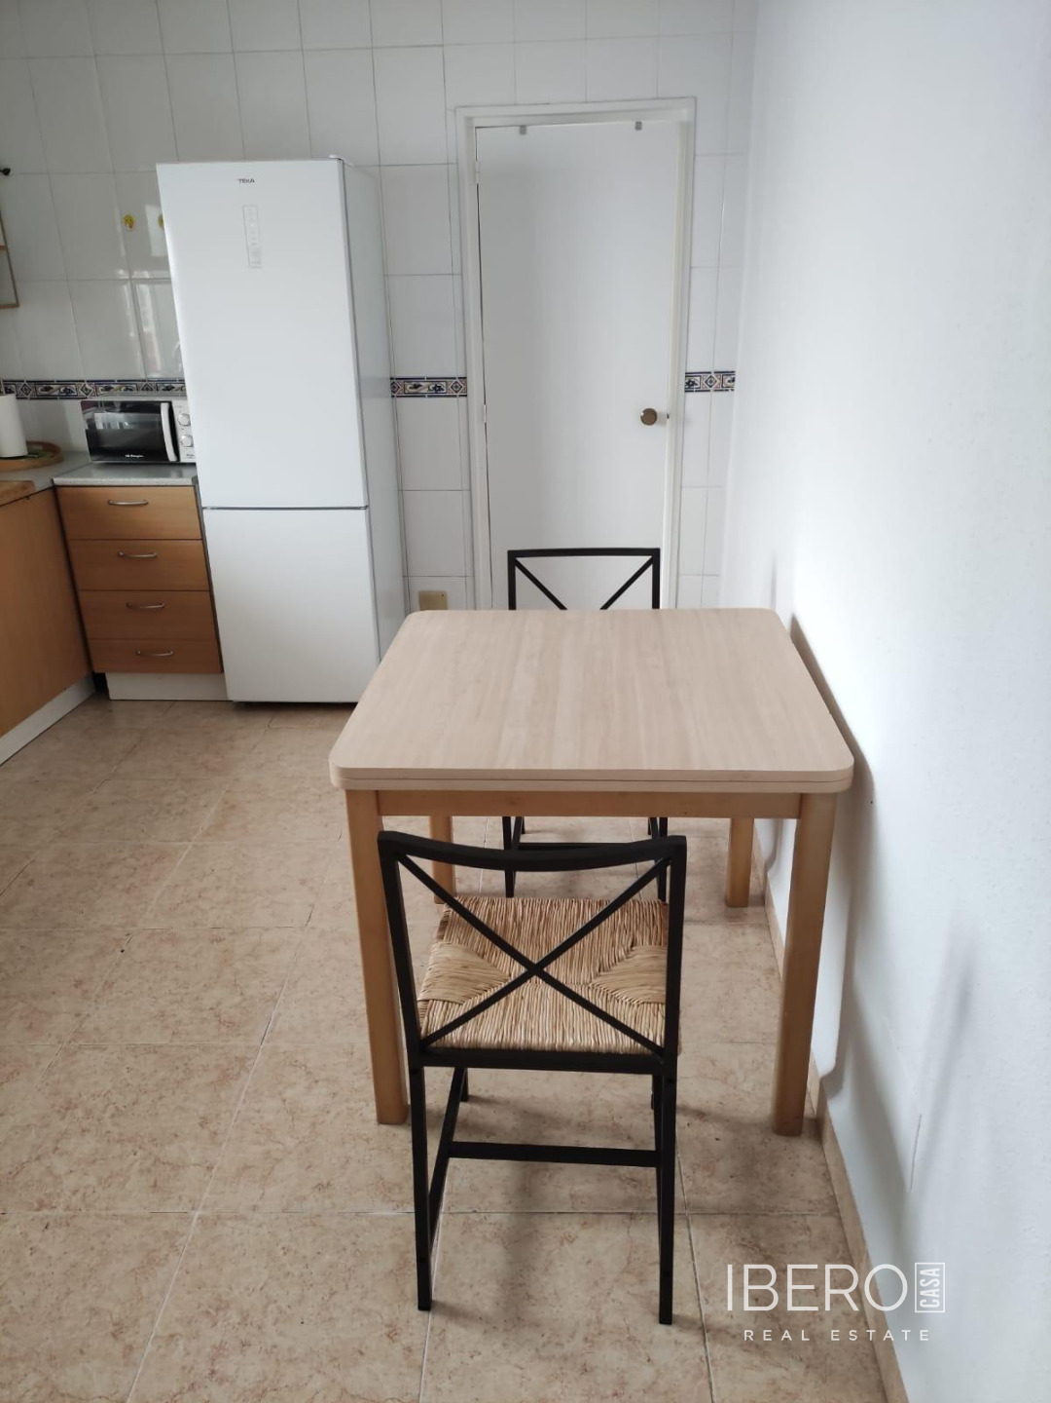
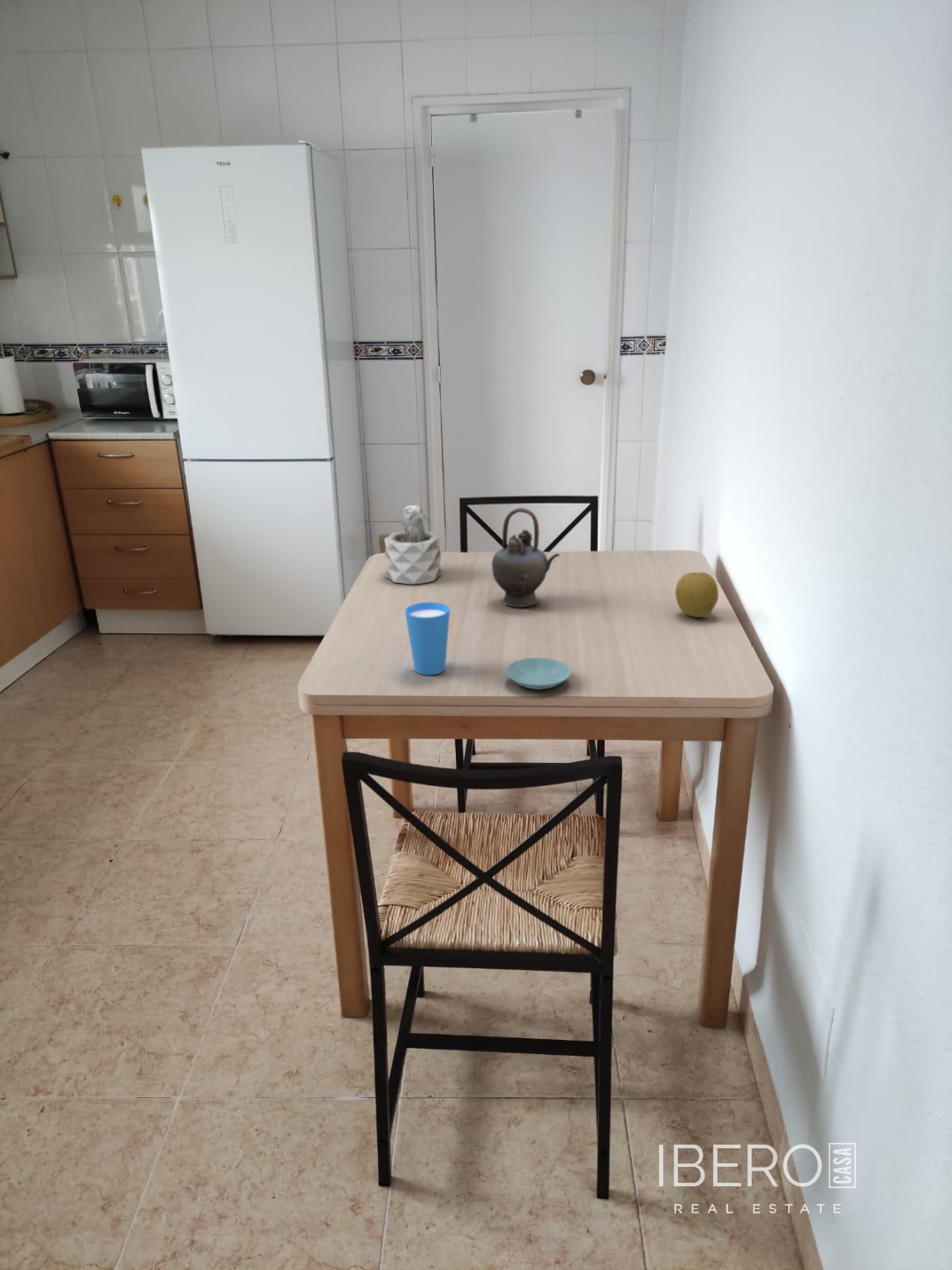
+ succulent plant [383,504,443,585]
+ saucer [505,657,572,691]
+ teapot [491,507,561,608]
+ cup [404,601,450,676]
+ fruit [674,571,719,618]
